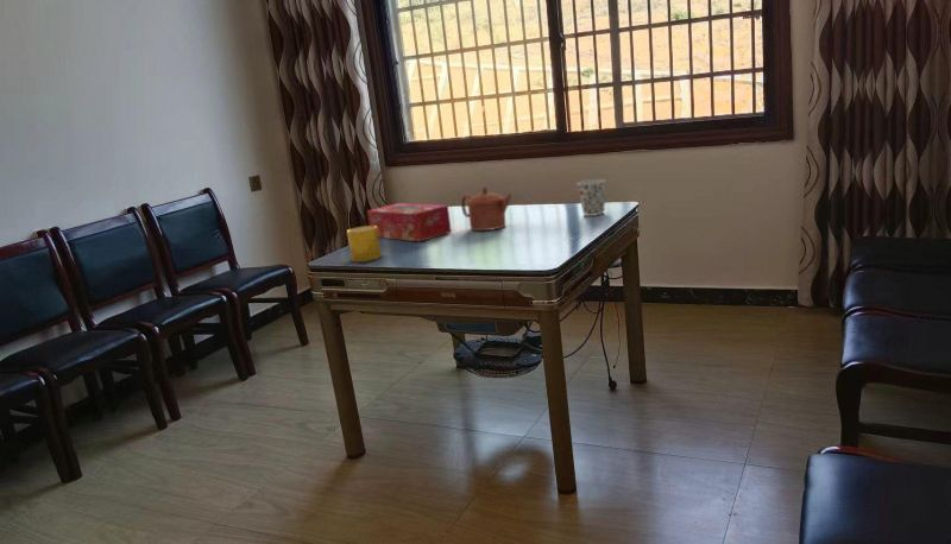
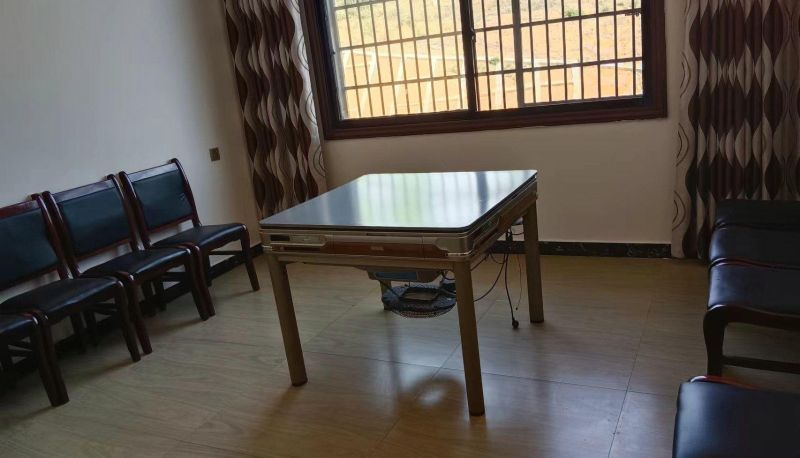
- teapot [460,185,514,232]
- tissue box [366,202,453,242]
- cup [346,224,383,264]
- cup [575,178,607,217]
